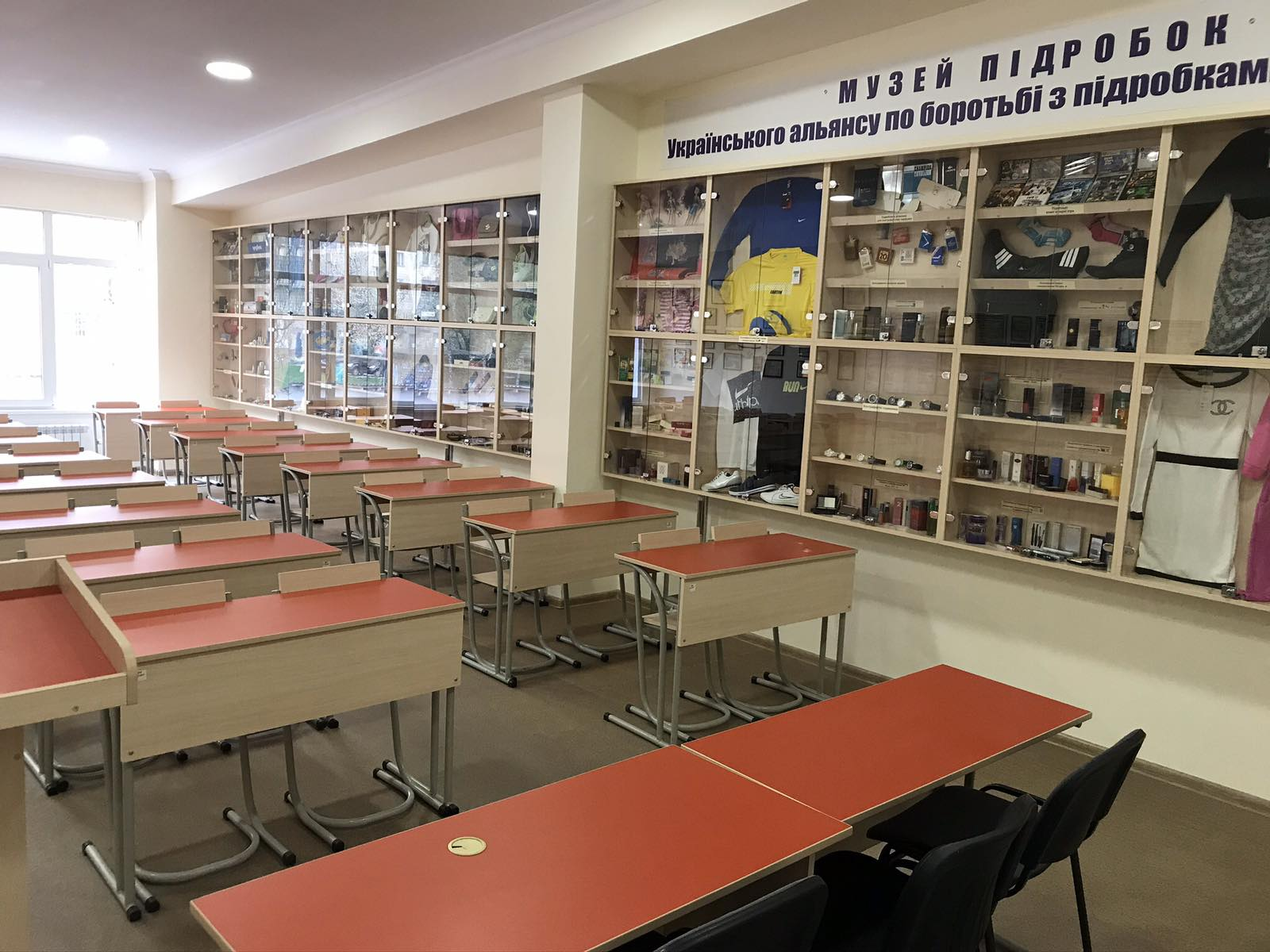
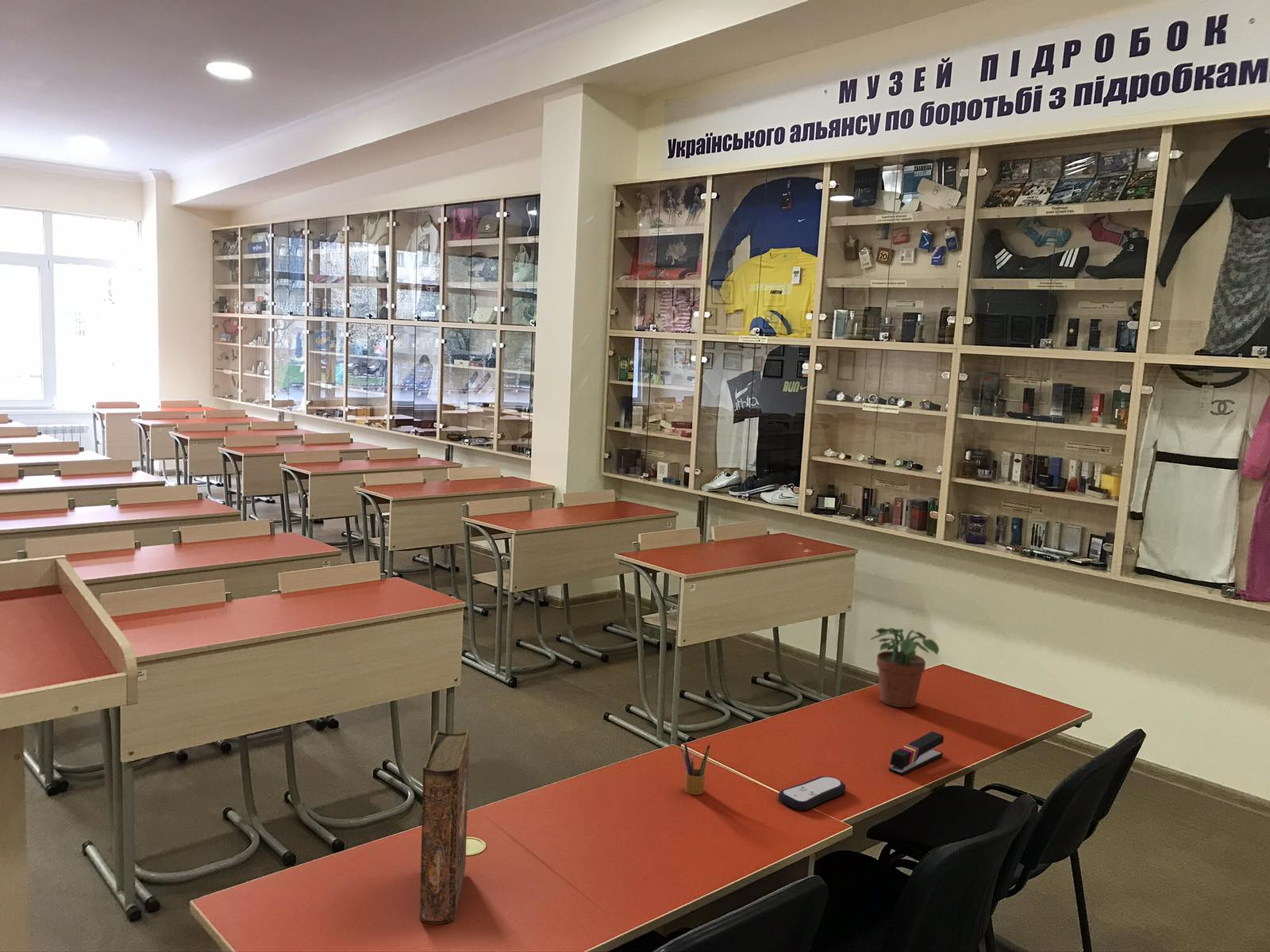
+ potted plant [869,628,940,708]
+ stapler [888,731,945,776]
+ book [419,730,470,925]
+ remote control [778,775,846,812]
+ pencil box [680,741,711,796]
